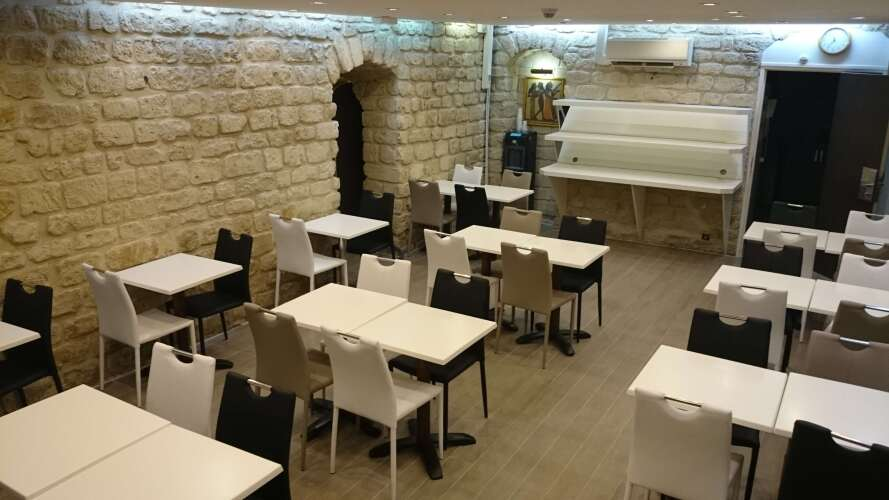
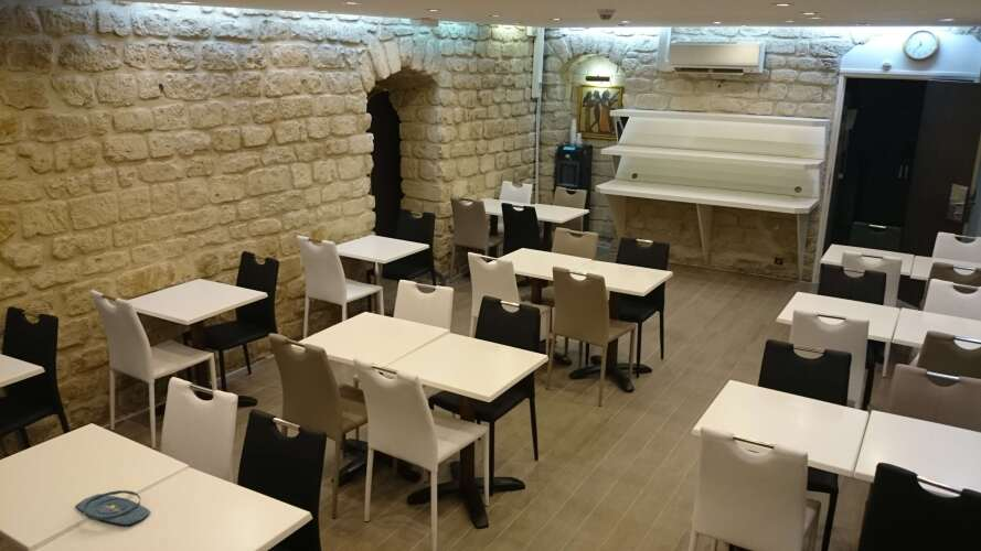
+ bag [75,484,152,526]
